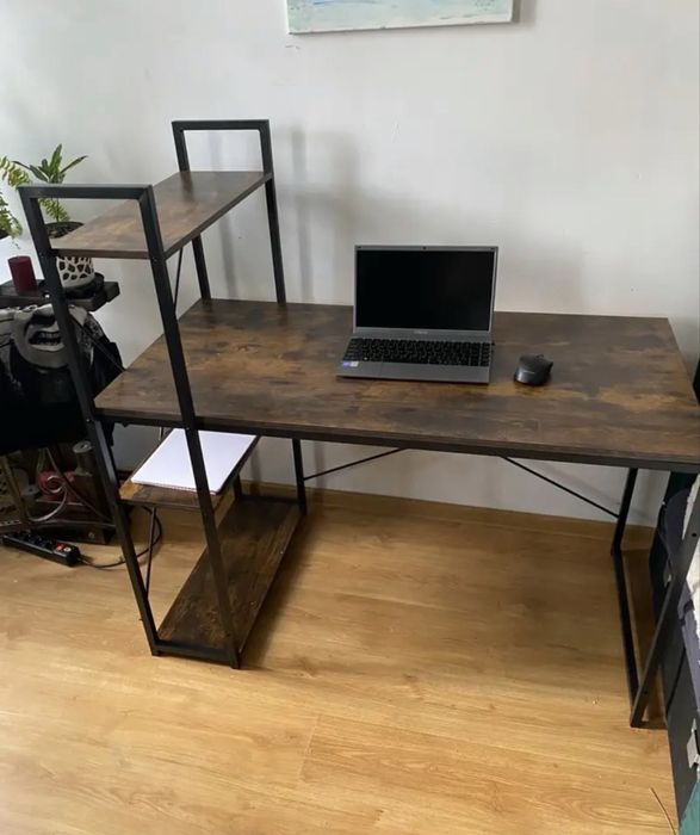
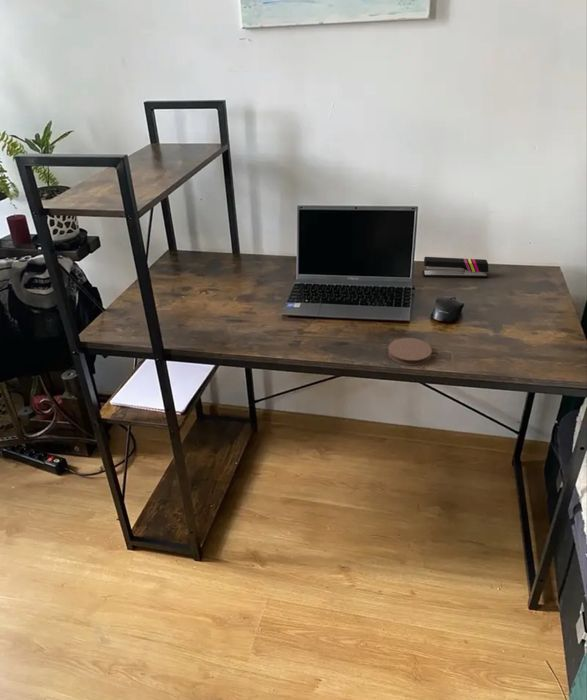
+ coaster [387,337,433,366]
+ stapler [421,256,489,278]
